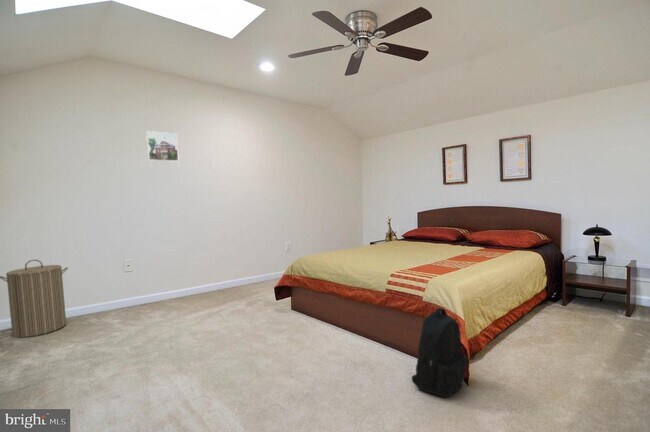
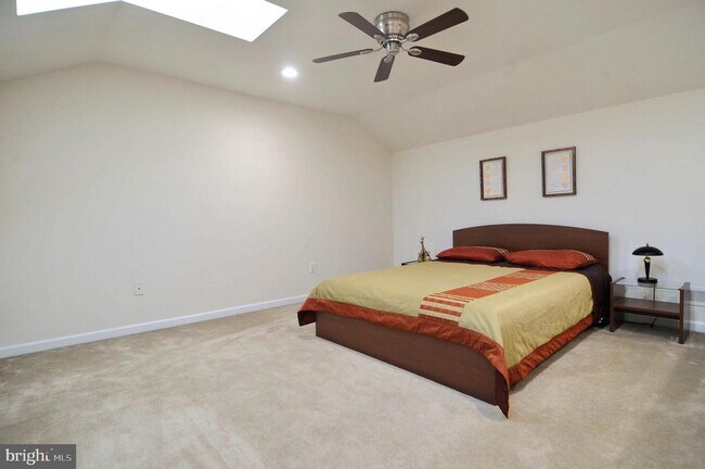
- laundry hamper [0,259,69,338]
- backpack [411,307,468,398]
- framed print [145,130,180,162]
